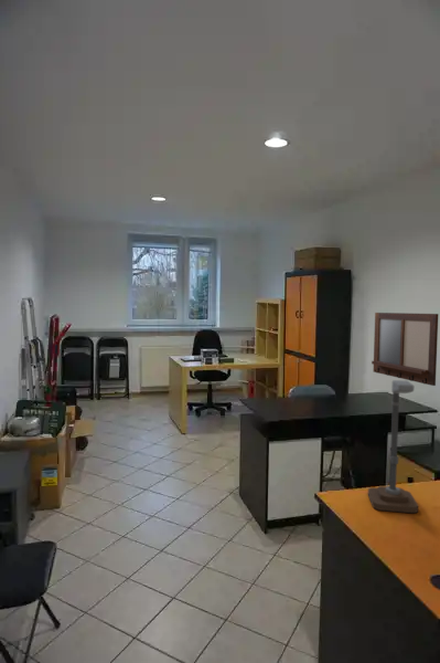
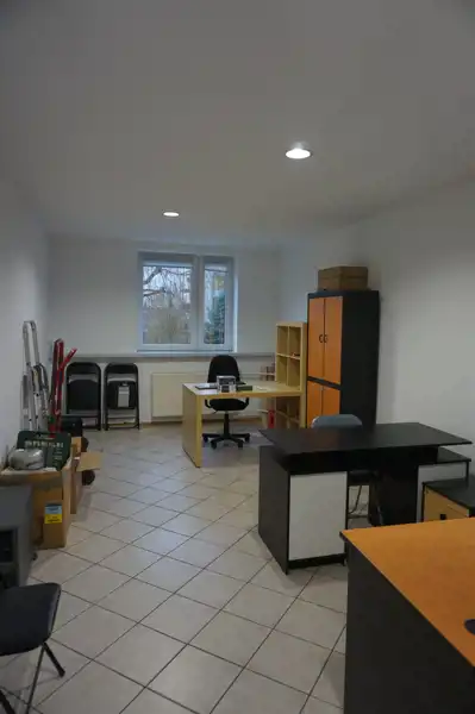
- desk lamp [367,379,419,514]
- writing board [371,312,439,387]
